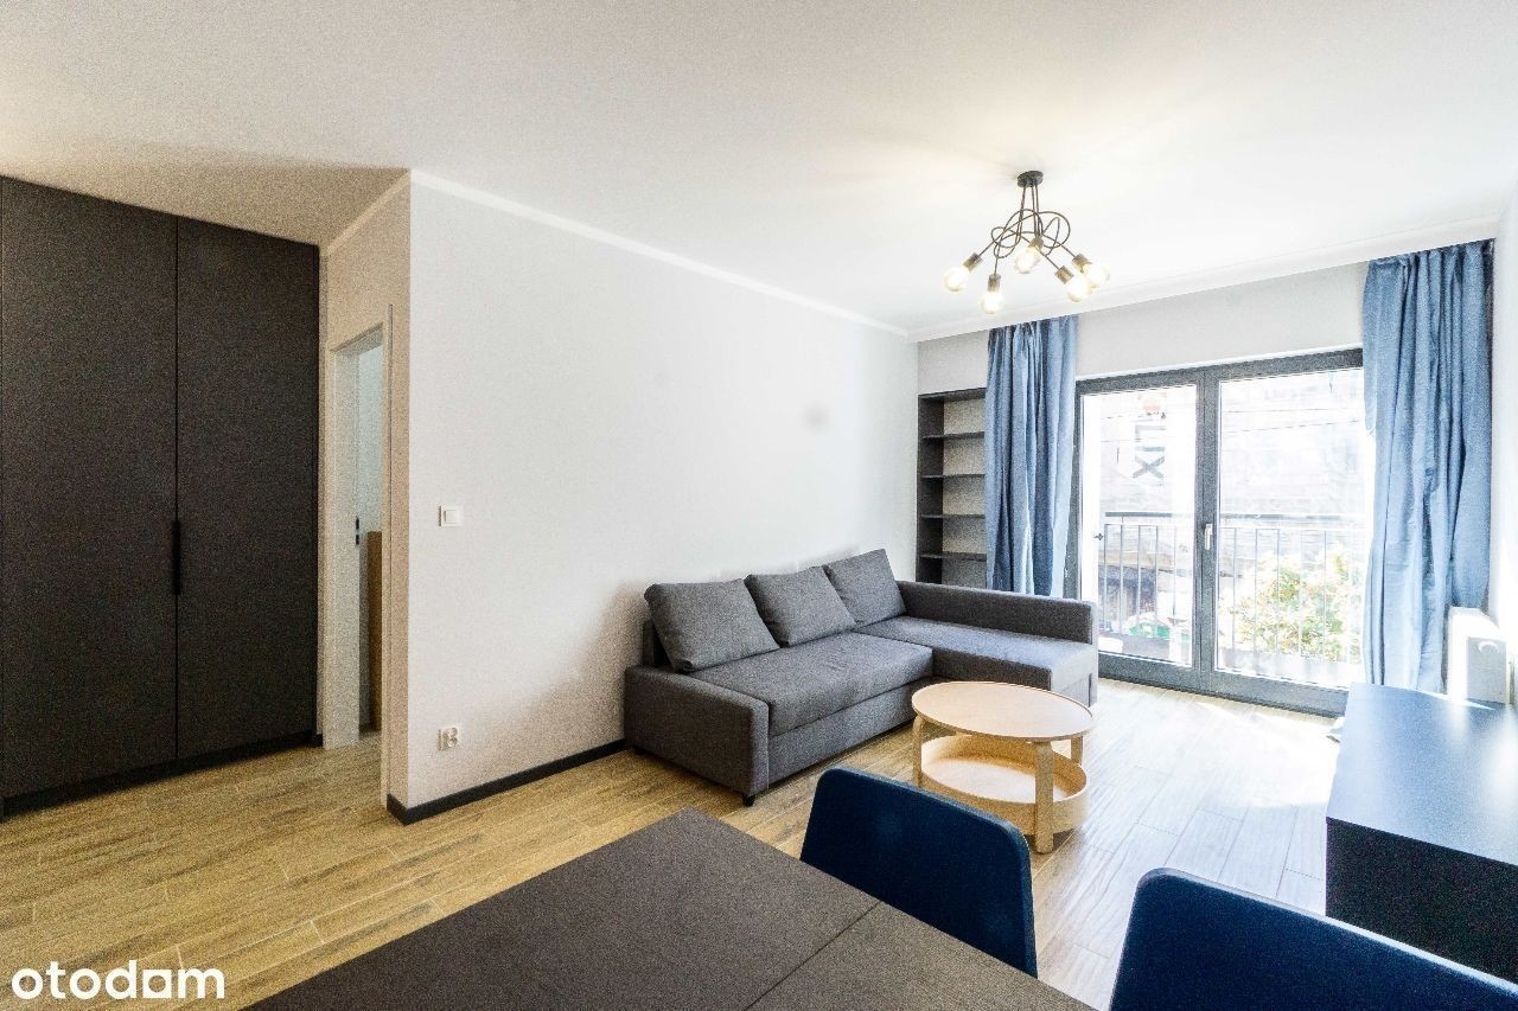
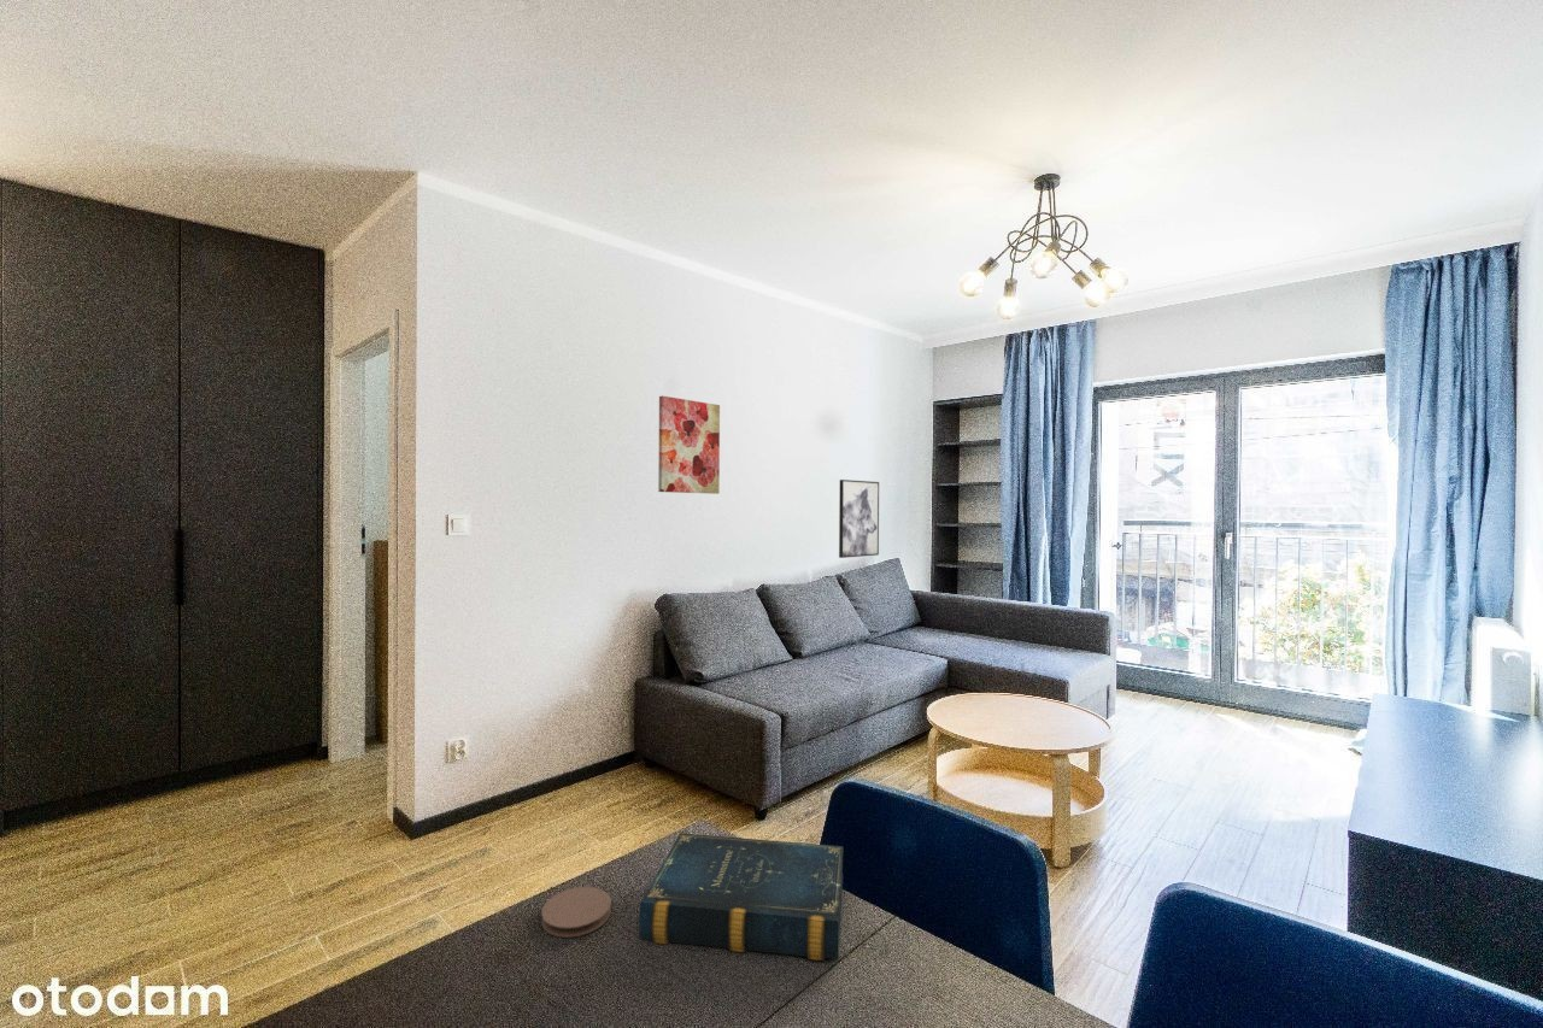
+ book [638,833,844,962]
+ coaster [540,886,612,939]
+ wall art [838,478,880,559]
+ wall art [657,395,721,495]
